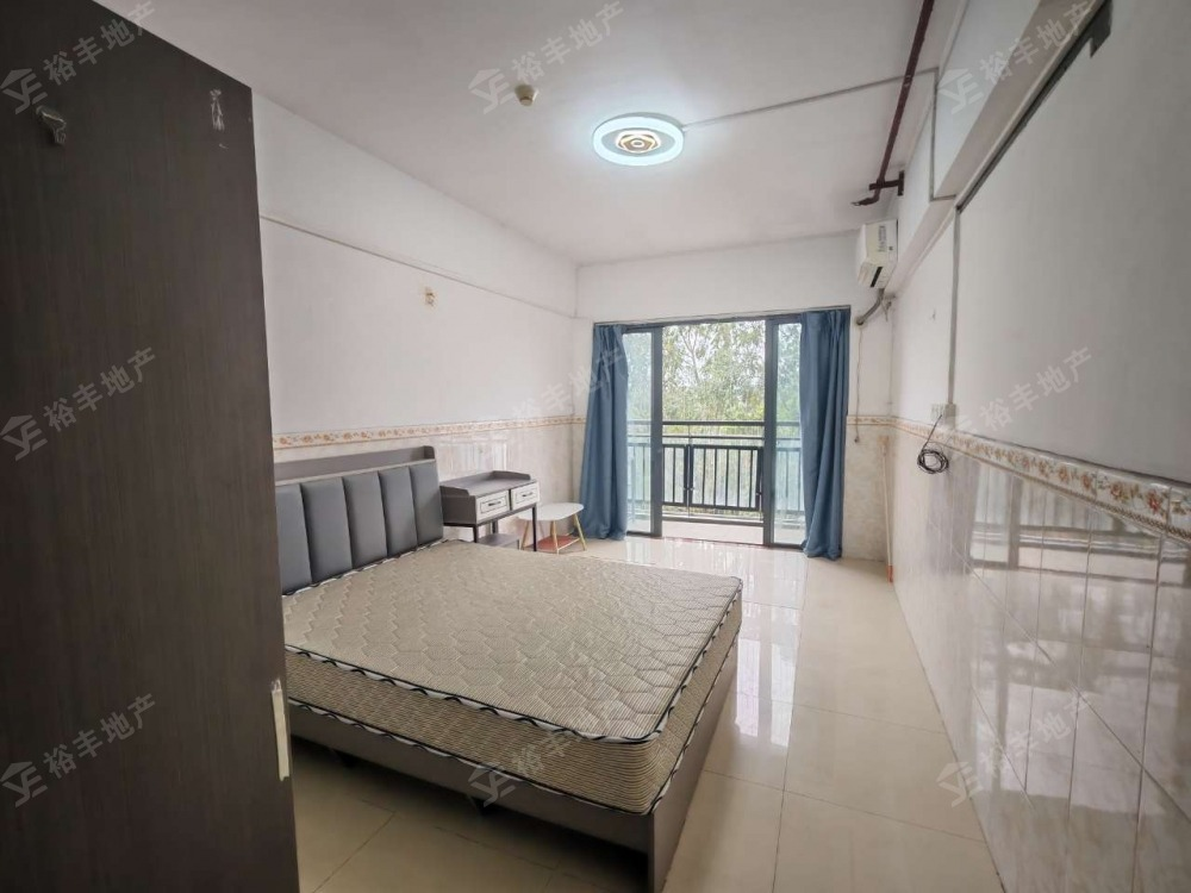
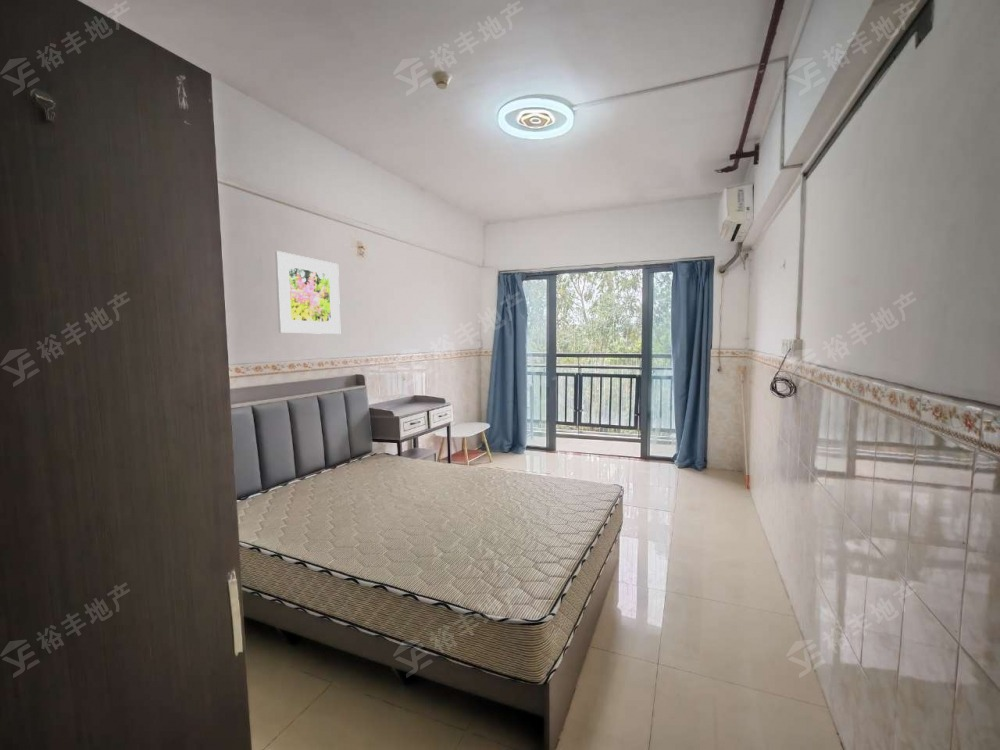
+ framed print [274,250,341,335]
